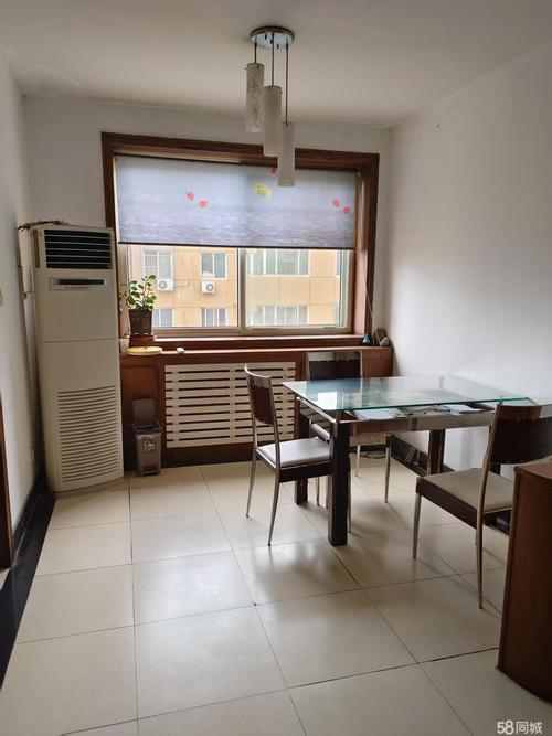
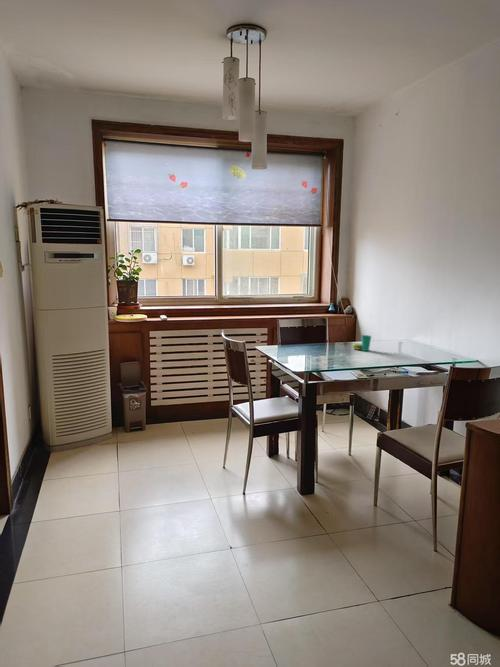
+ cup [352,334,372,352]
